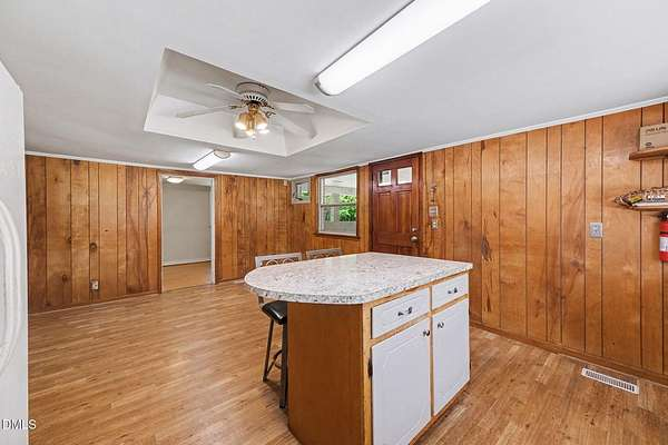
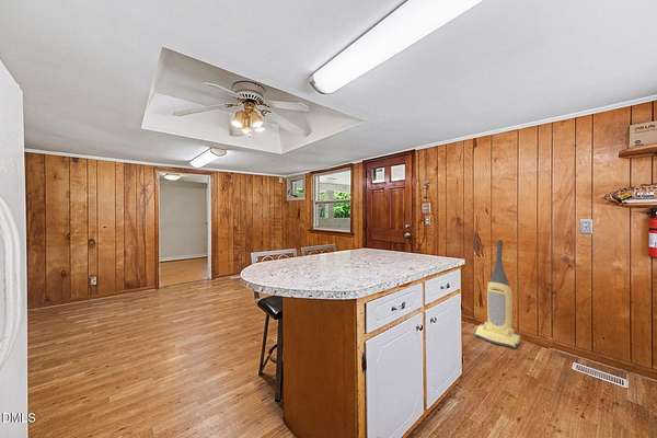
+ vacuum cleaner [473,239,521,349]
